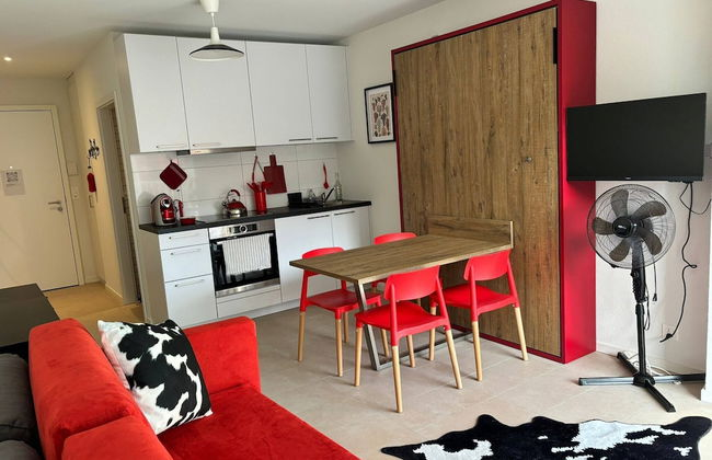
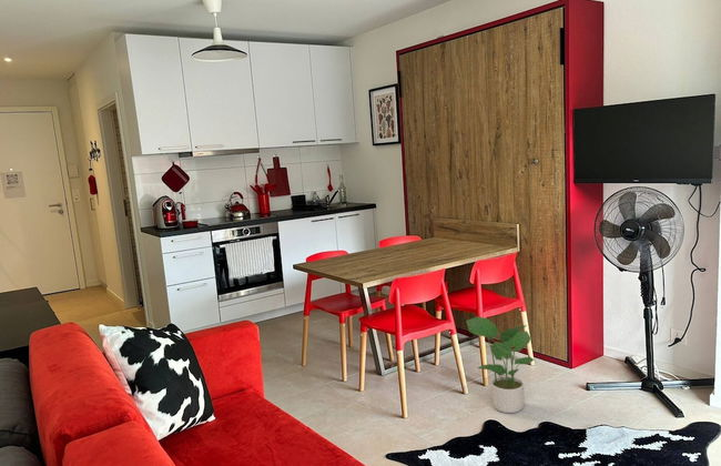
+ potted plant [465,315,535,414]
